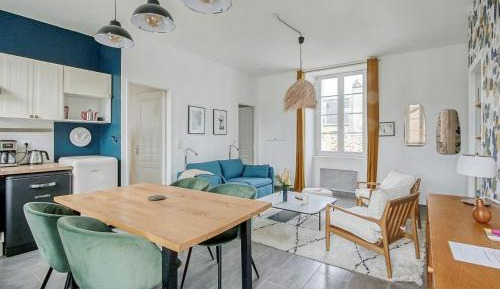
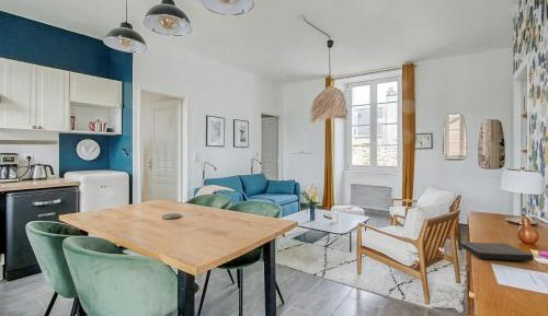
+ book [459,241,534,262]
